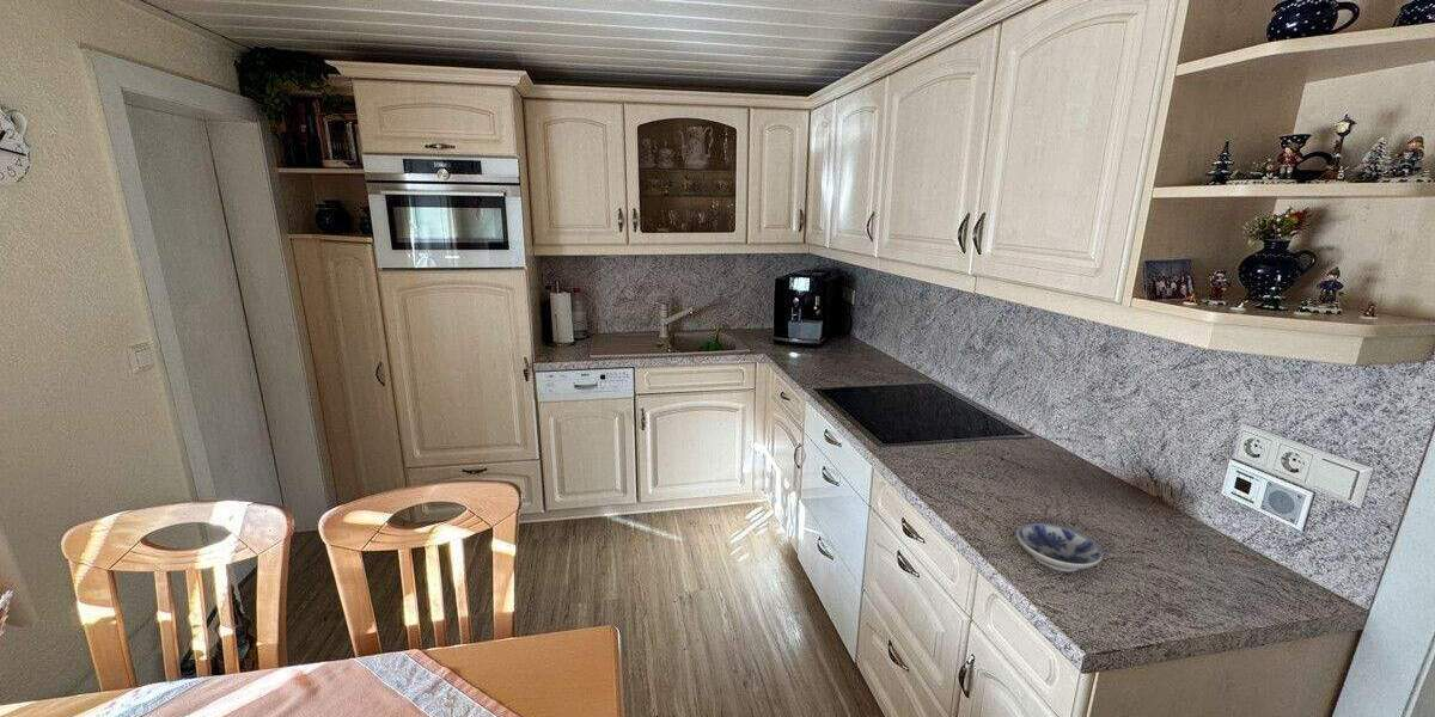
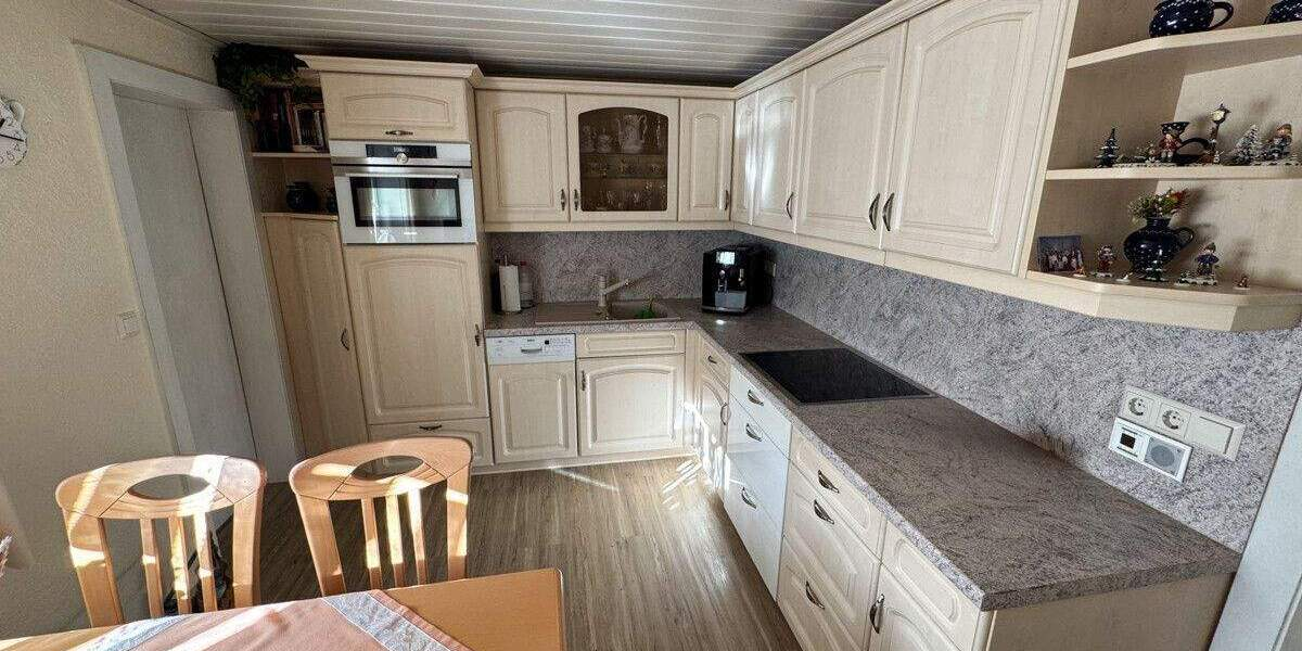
- bowl [1015,522,1104,574]
